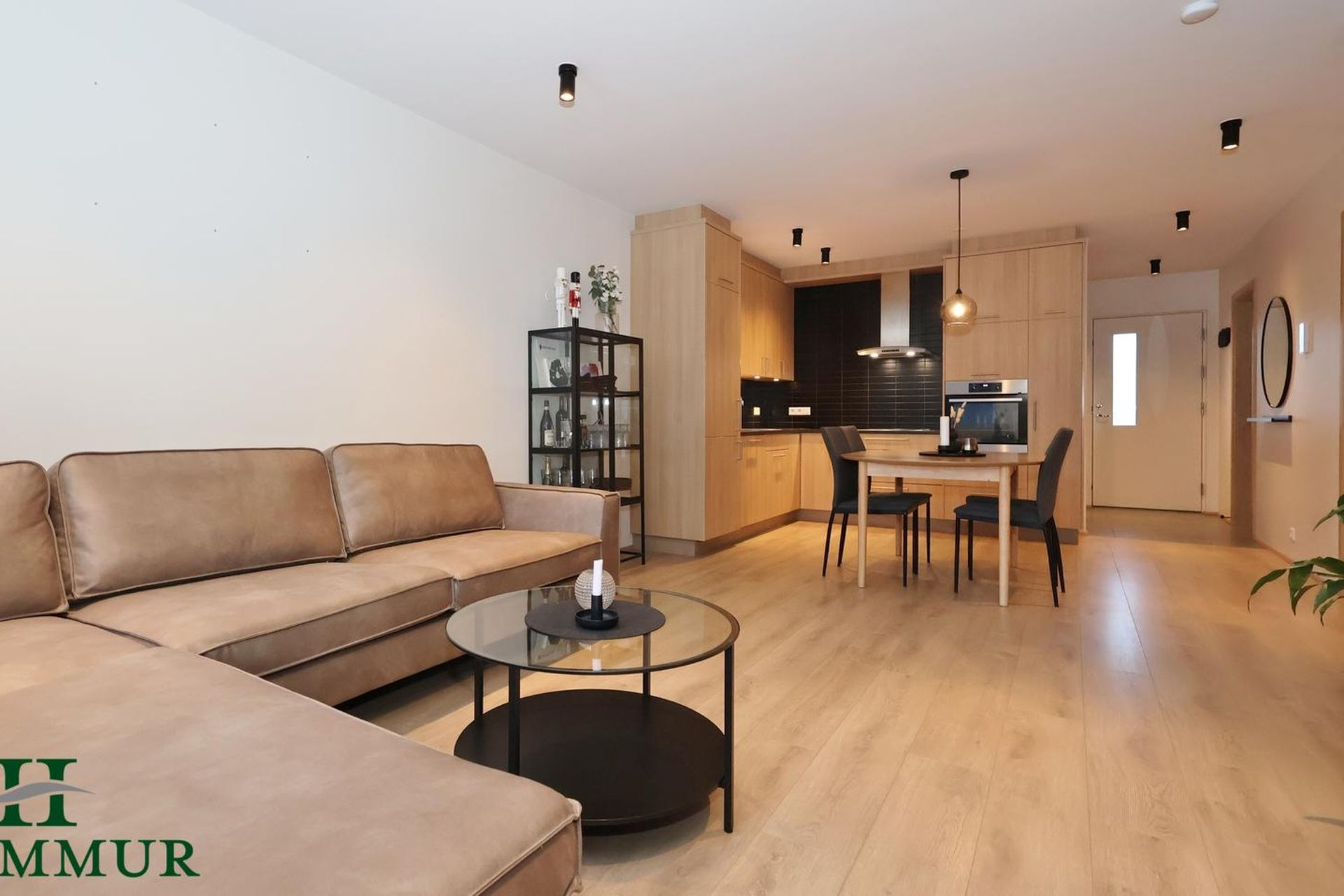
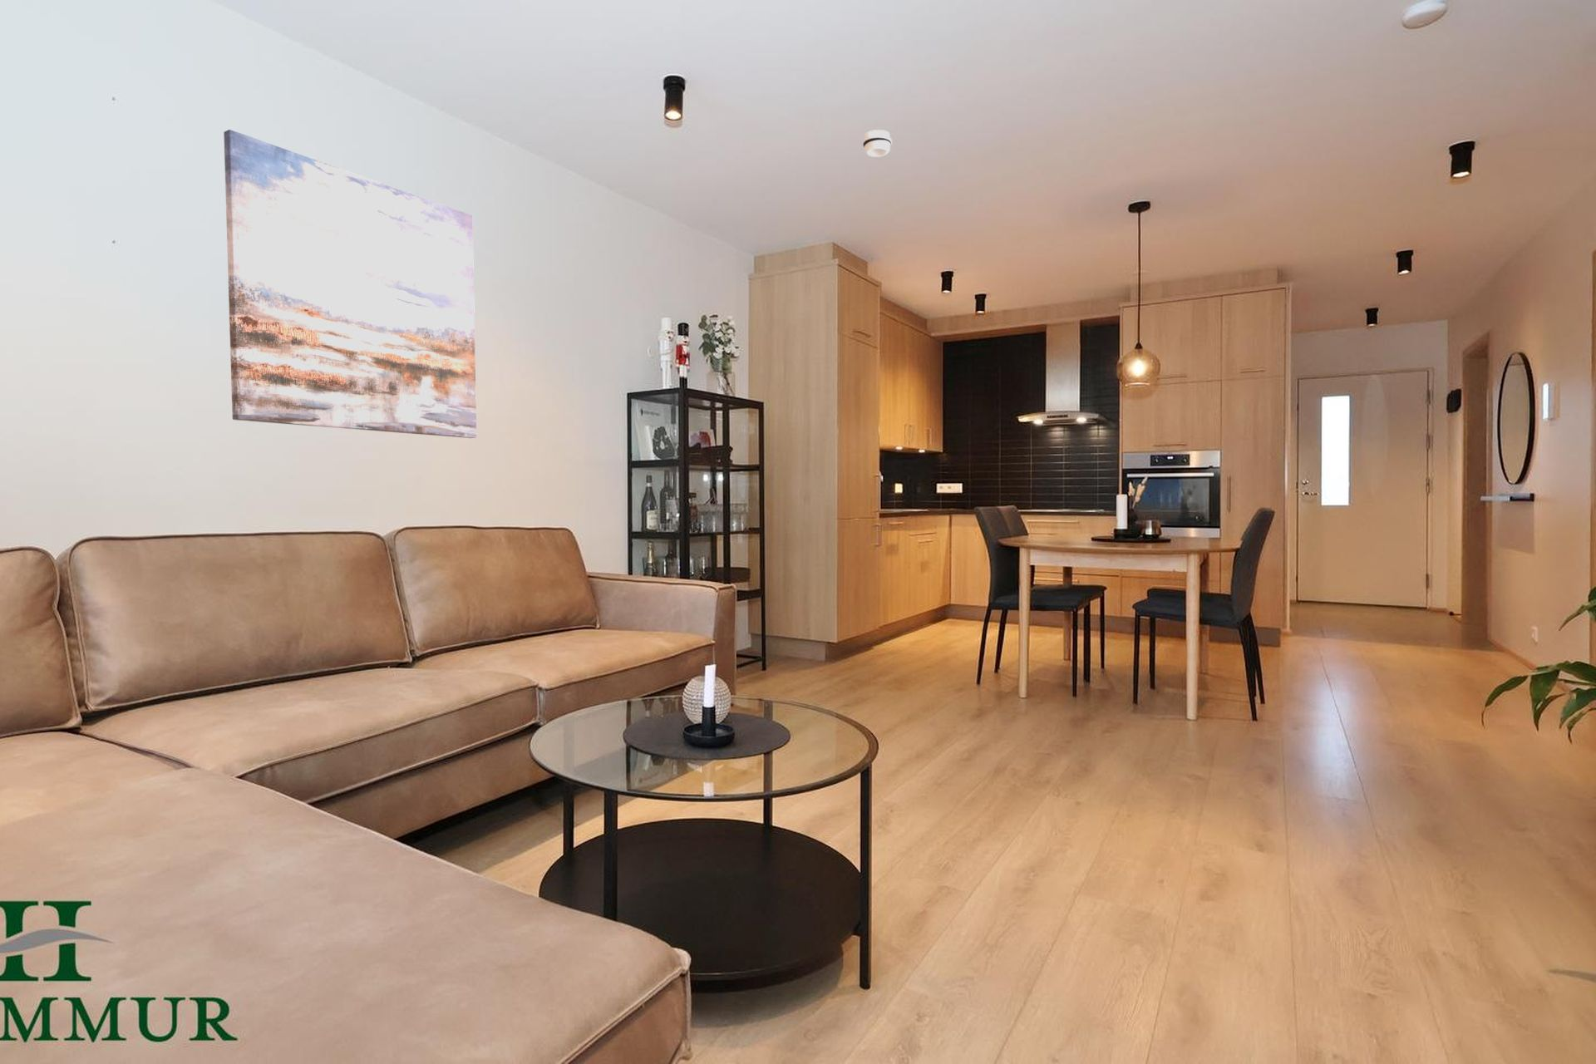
+ smoke detector [862,129,893,158]
+ wall art [223,129,477,439]
